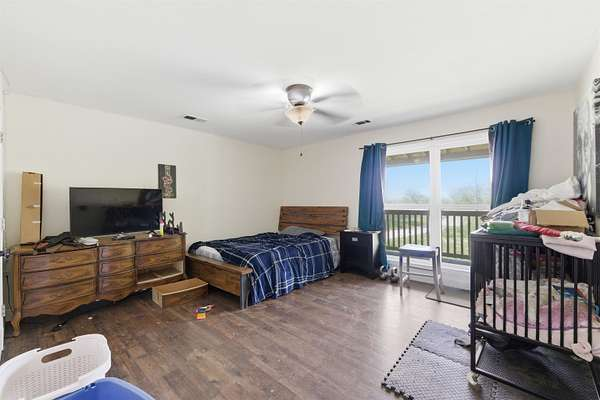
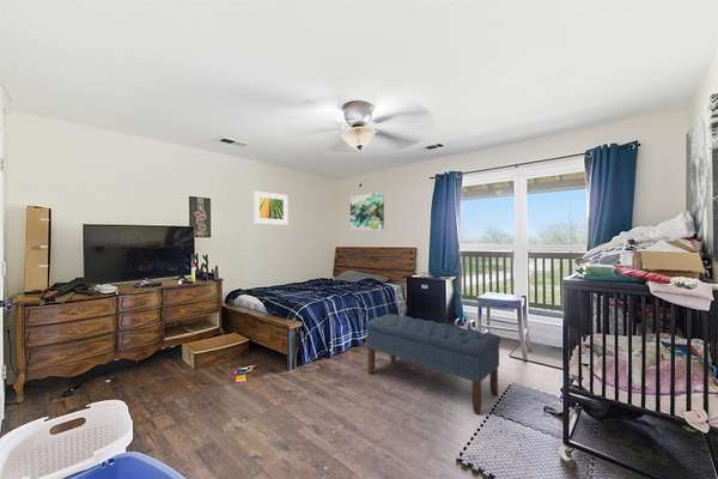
+ bench [365,313,501,417]
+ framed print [252,189,288,226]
+ wall art [349,192,385,232]
